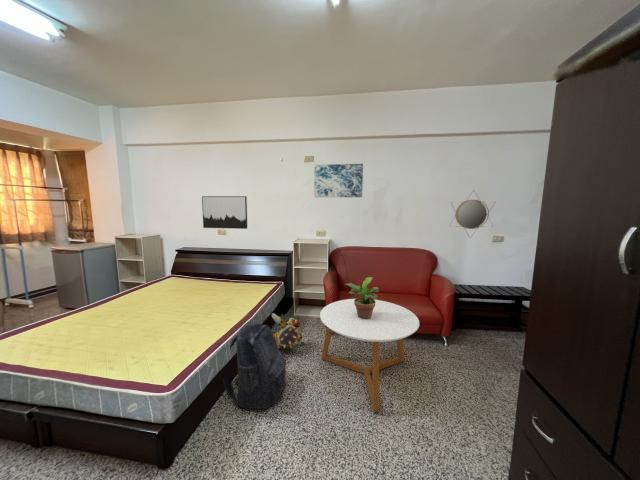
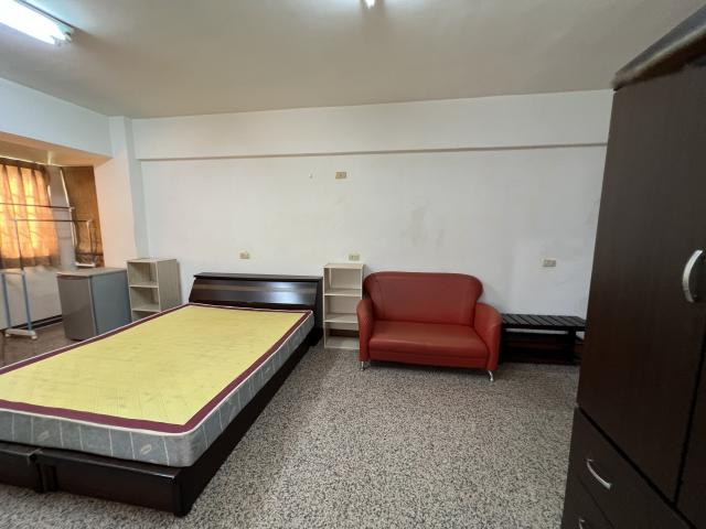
- backpack [223,322,287,410]
- home mirror [448,189,497,239]
- wall art [313,163,364,198]
- potted plant [344,276,380,319]
- wall art [201,195,248,230]
- plush toy [271,312,308,350]
- coffee table [319,298,420,413]
